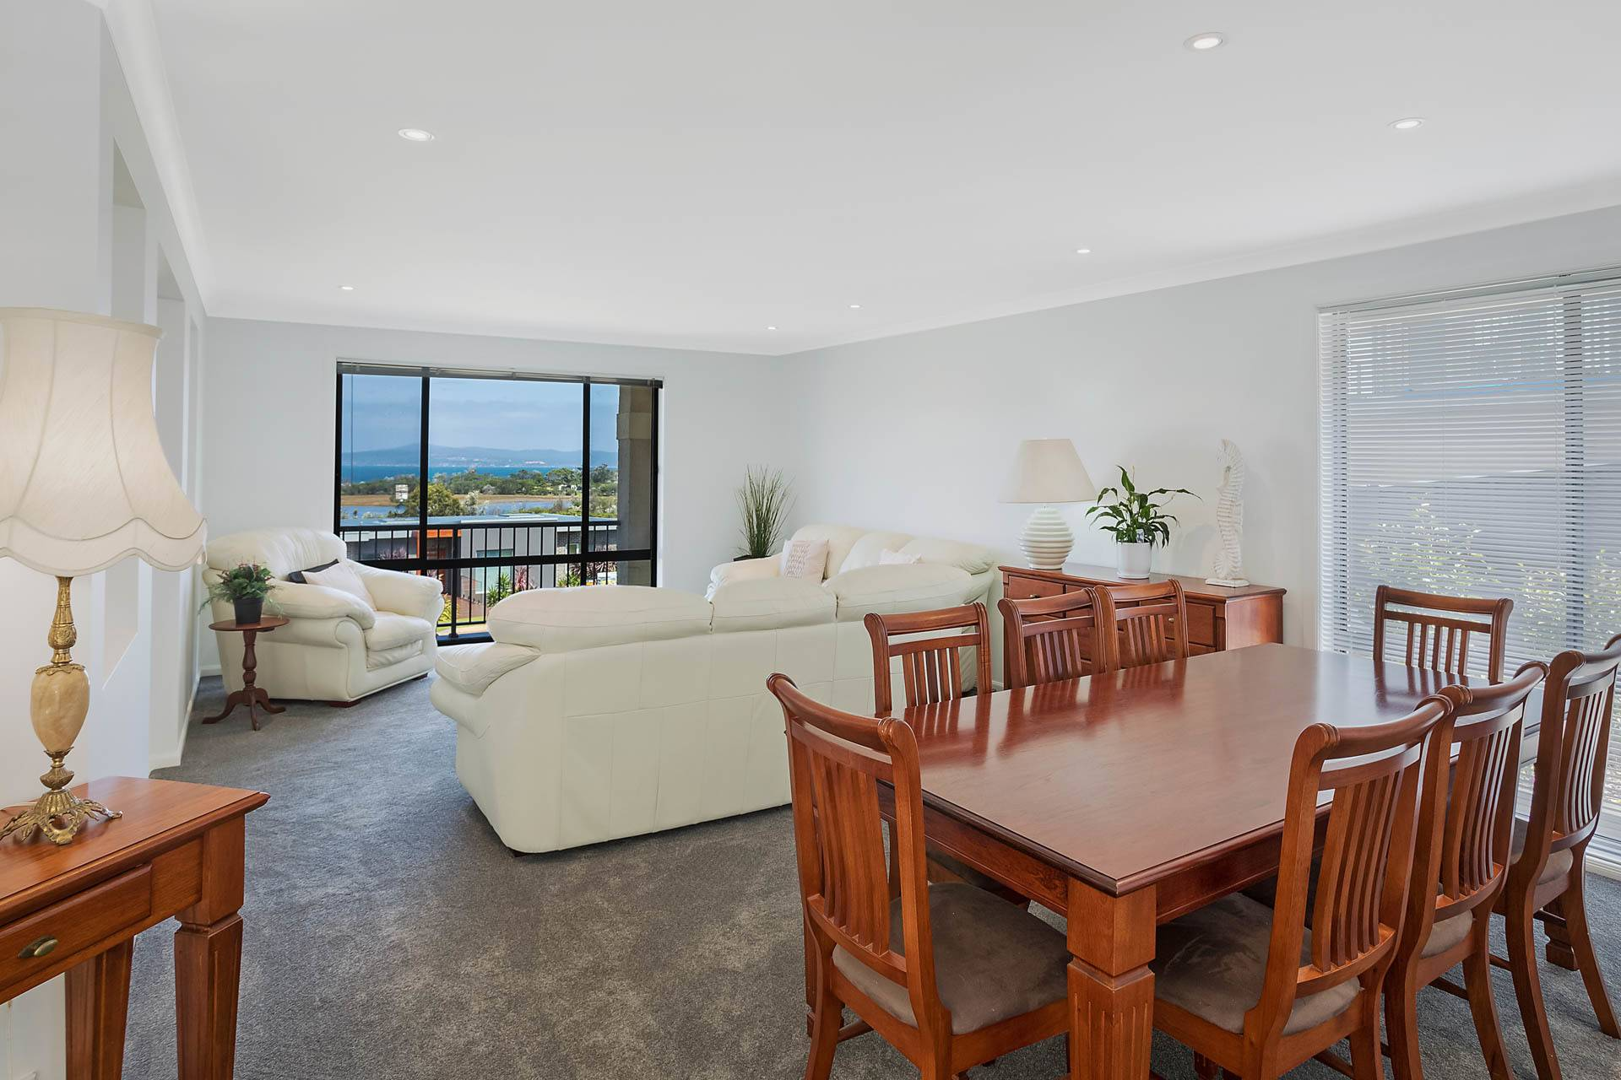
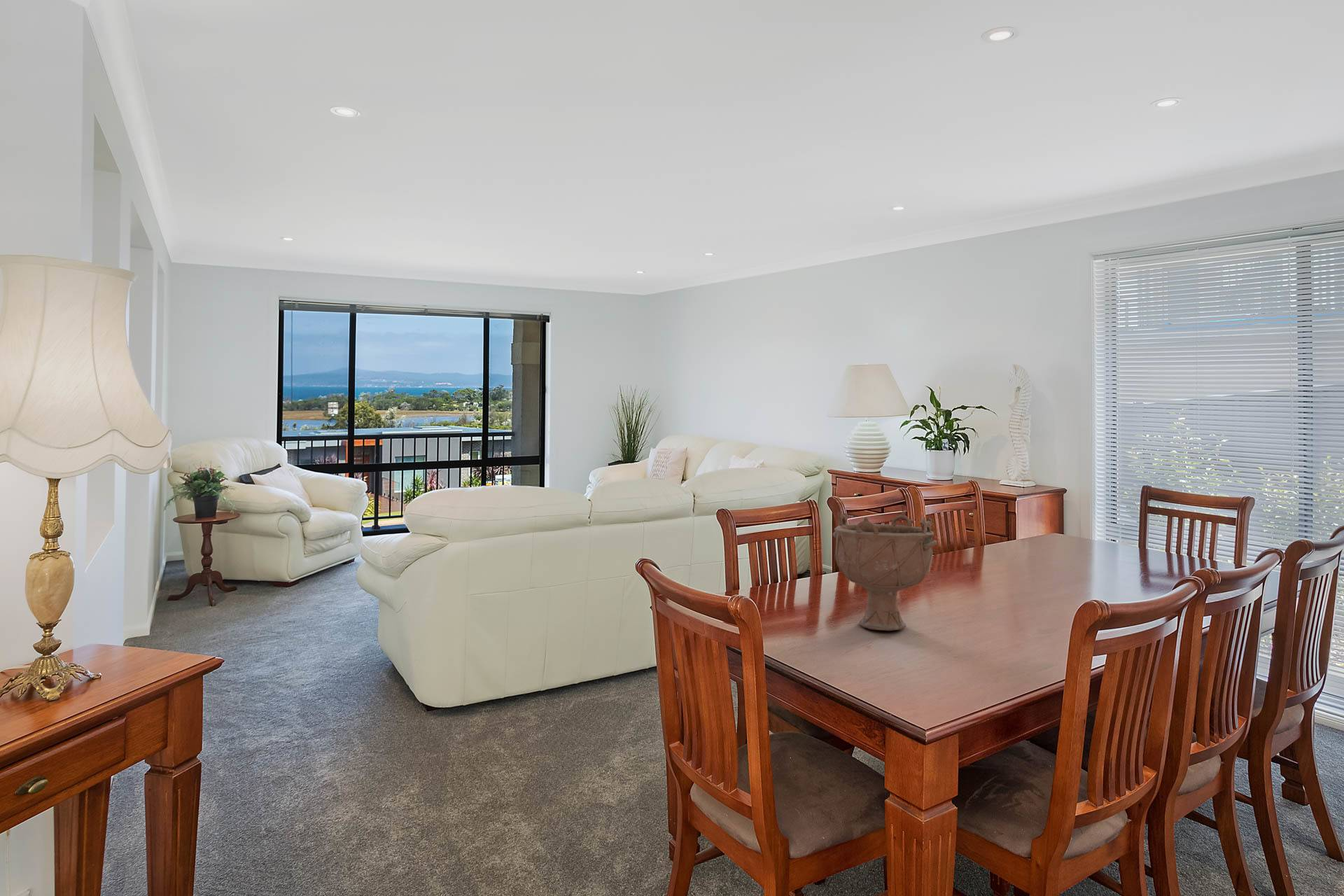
+ decorative bowl [832,510,938,631]
